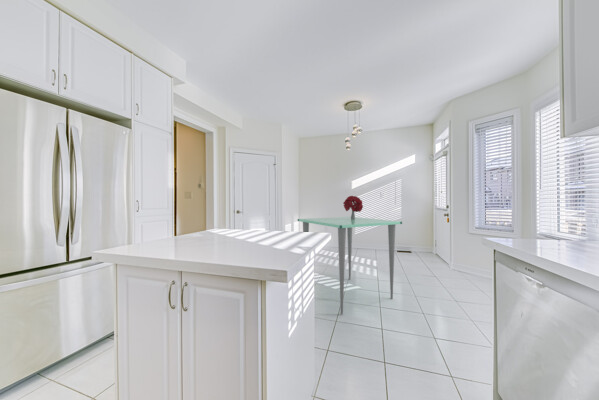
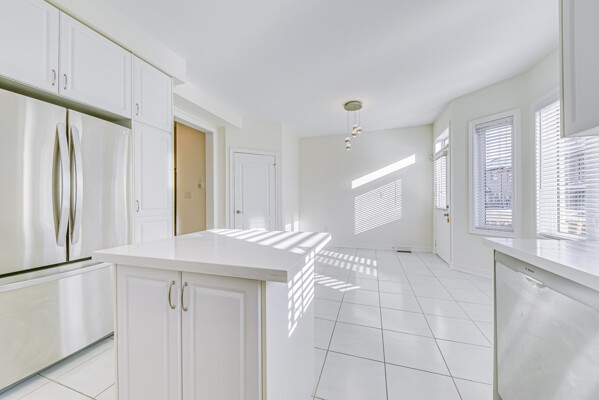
- bouquet [342,195,364,219]
- dining table [297,216,403,315]
